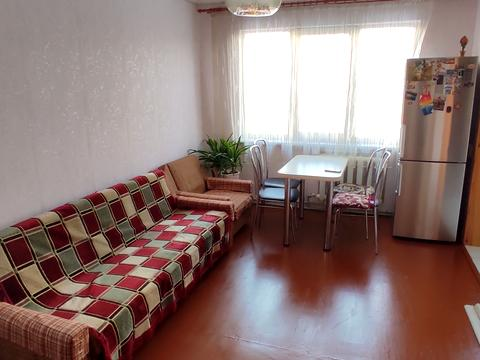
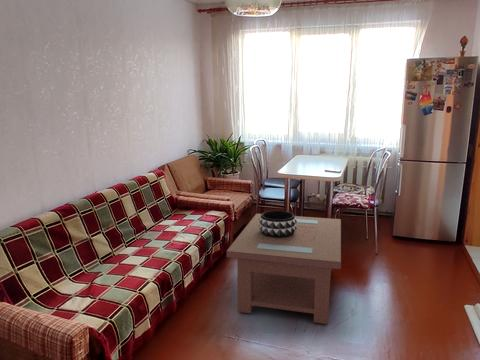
+ coffee table [226,213,342,325]
+ decorative bowl [259,210,297,238]
